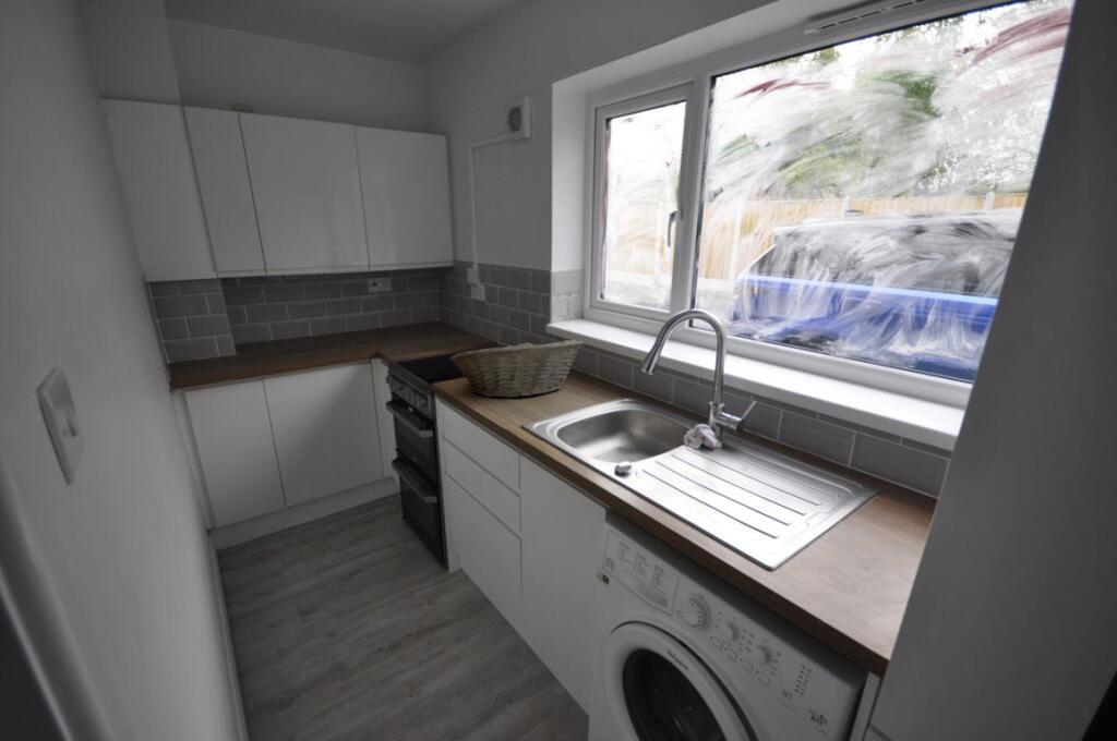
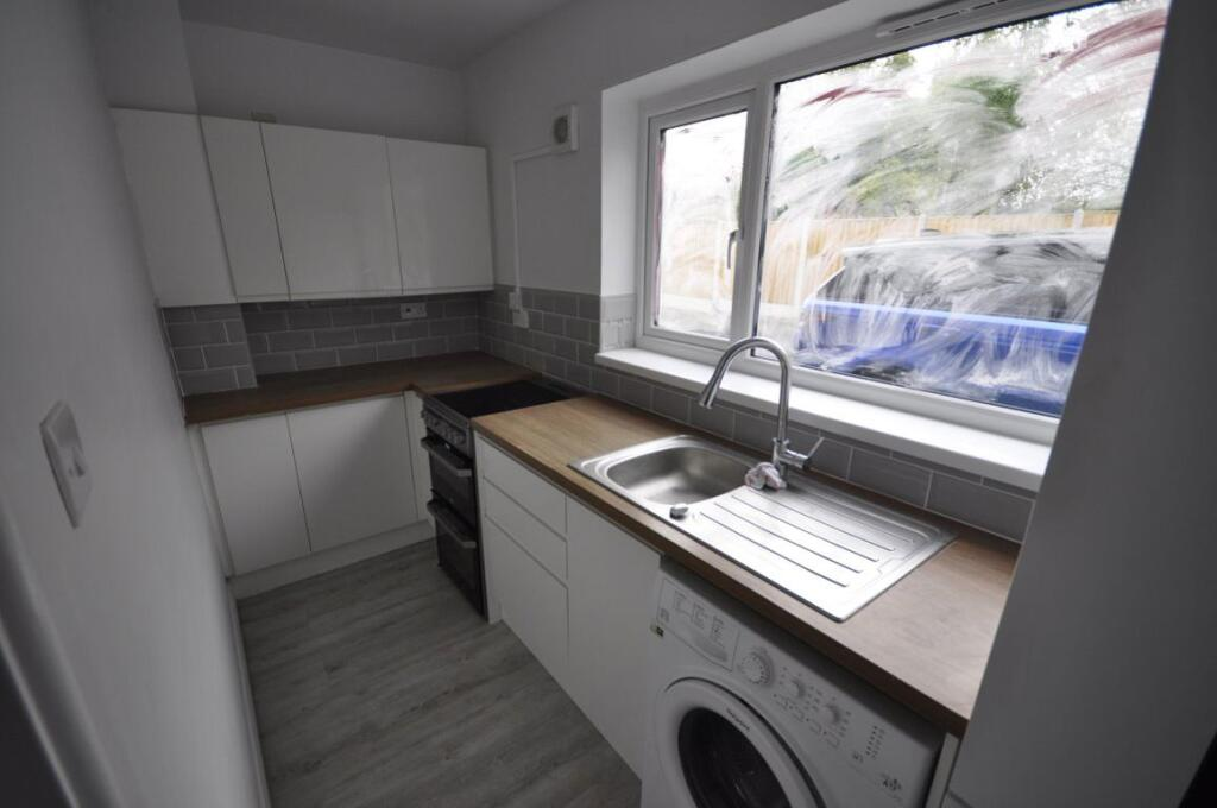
- fruit basket [448,338,585,399]
